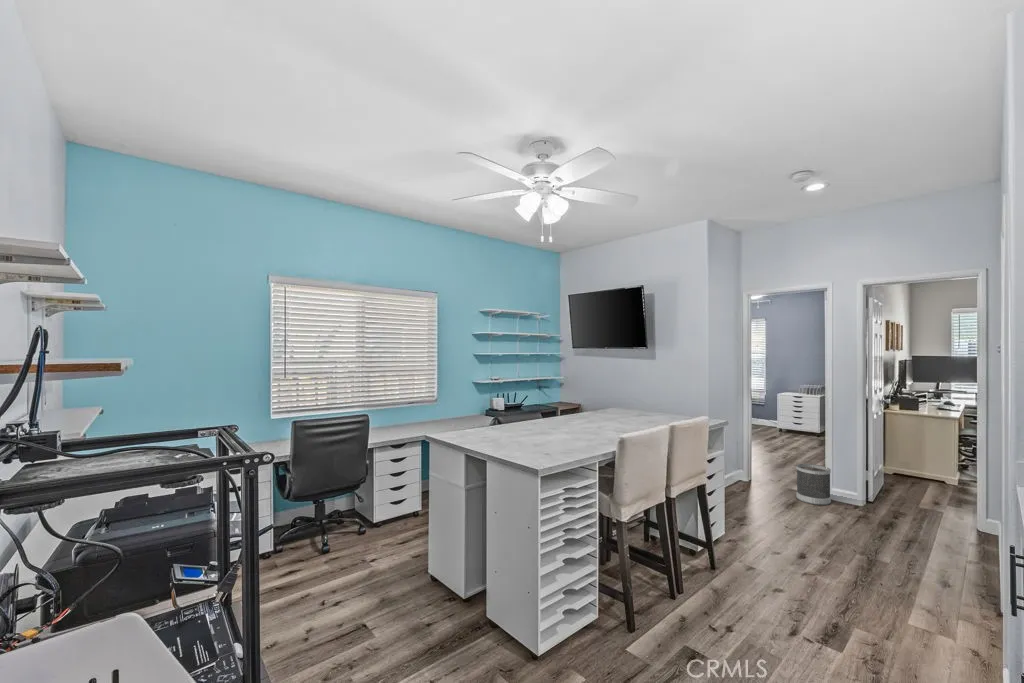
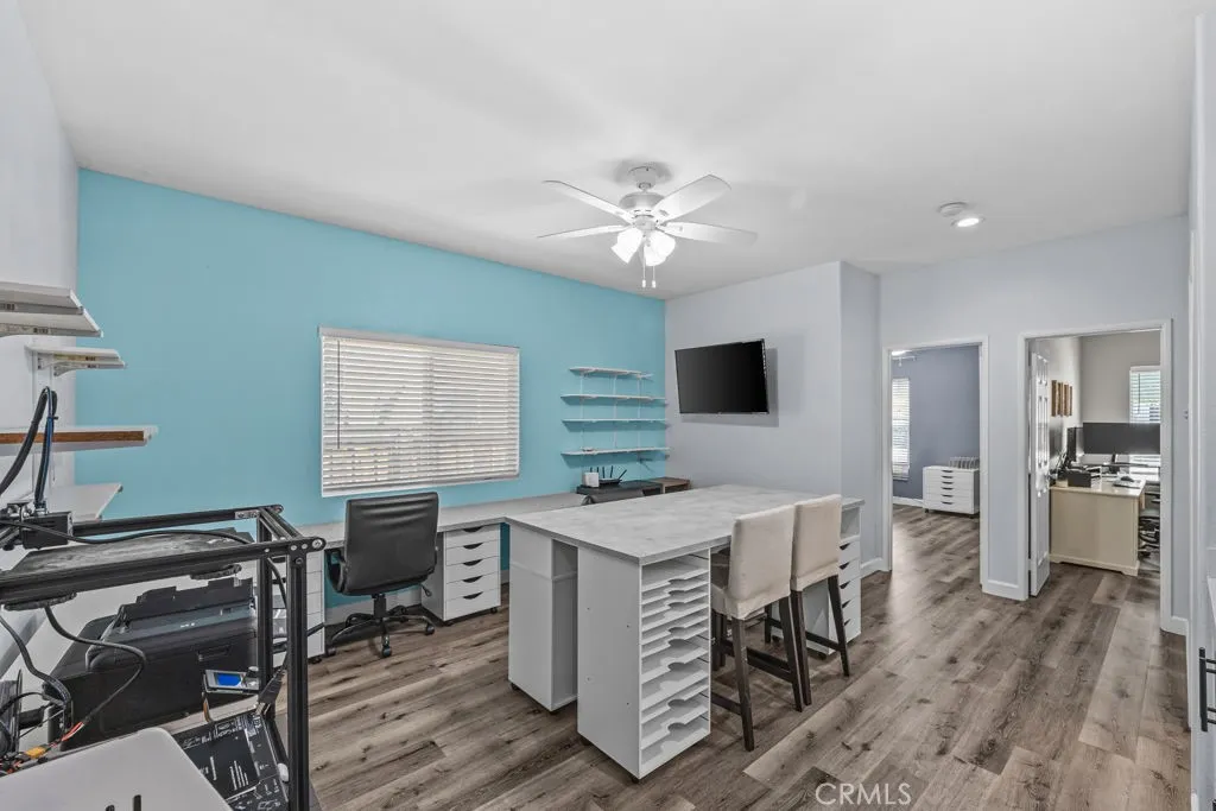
- wastebasket [795,463,832,506]
